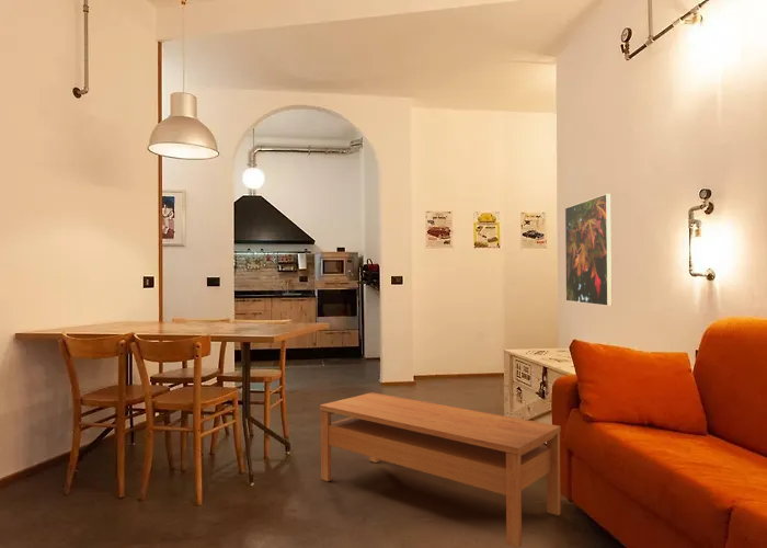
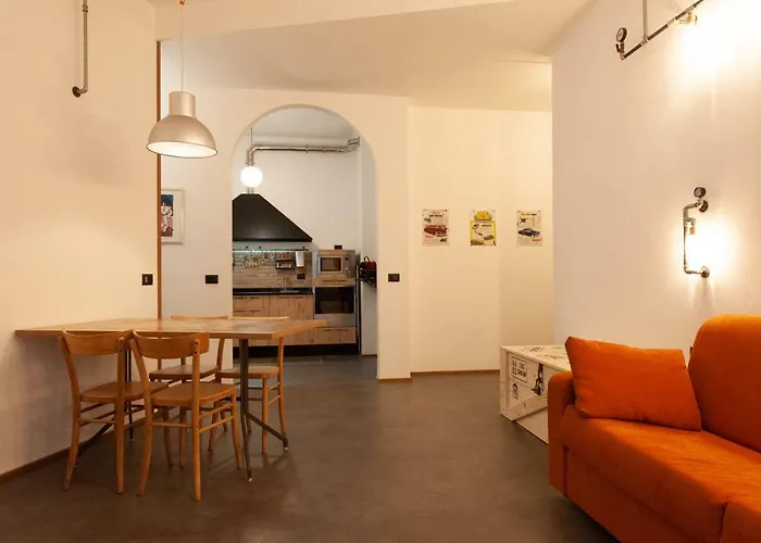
- coffee table [319,391,562,548]
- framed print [564,193,614,307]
